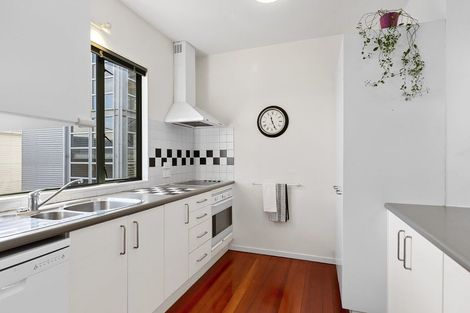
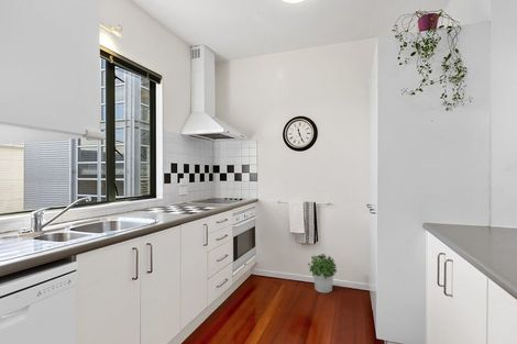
+ potted plant [307,253,338,293]
